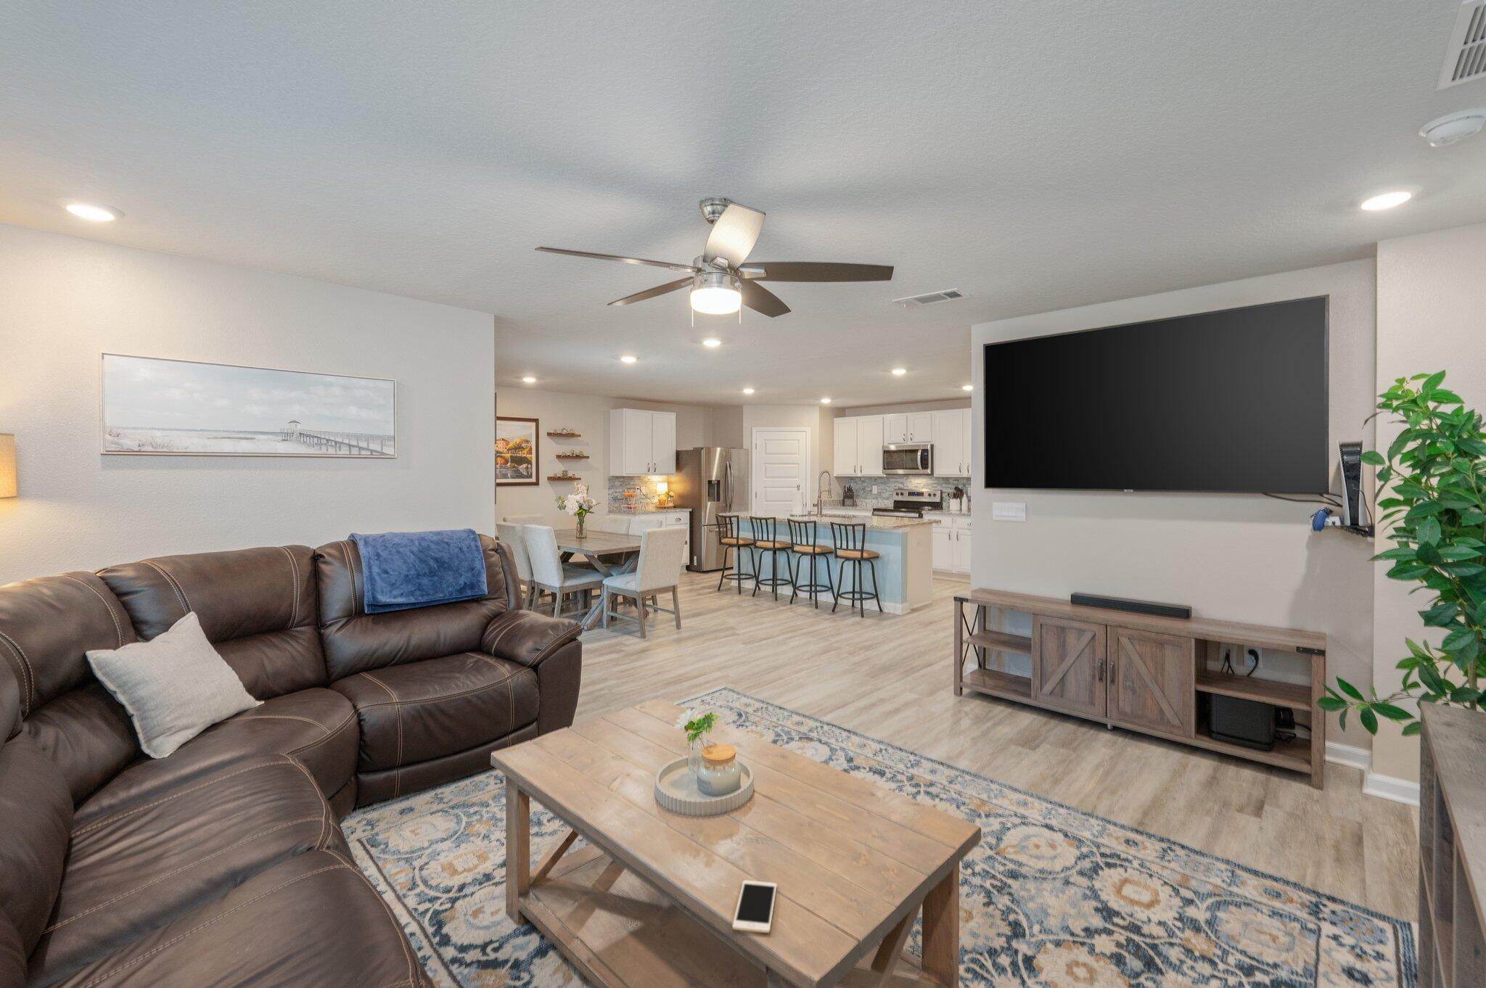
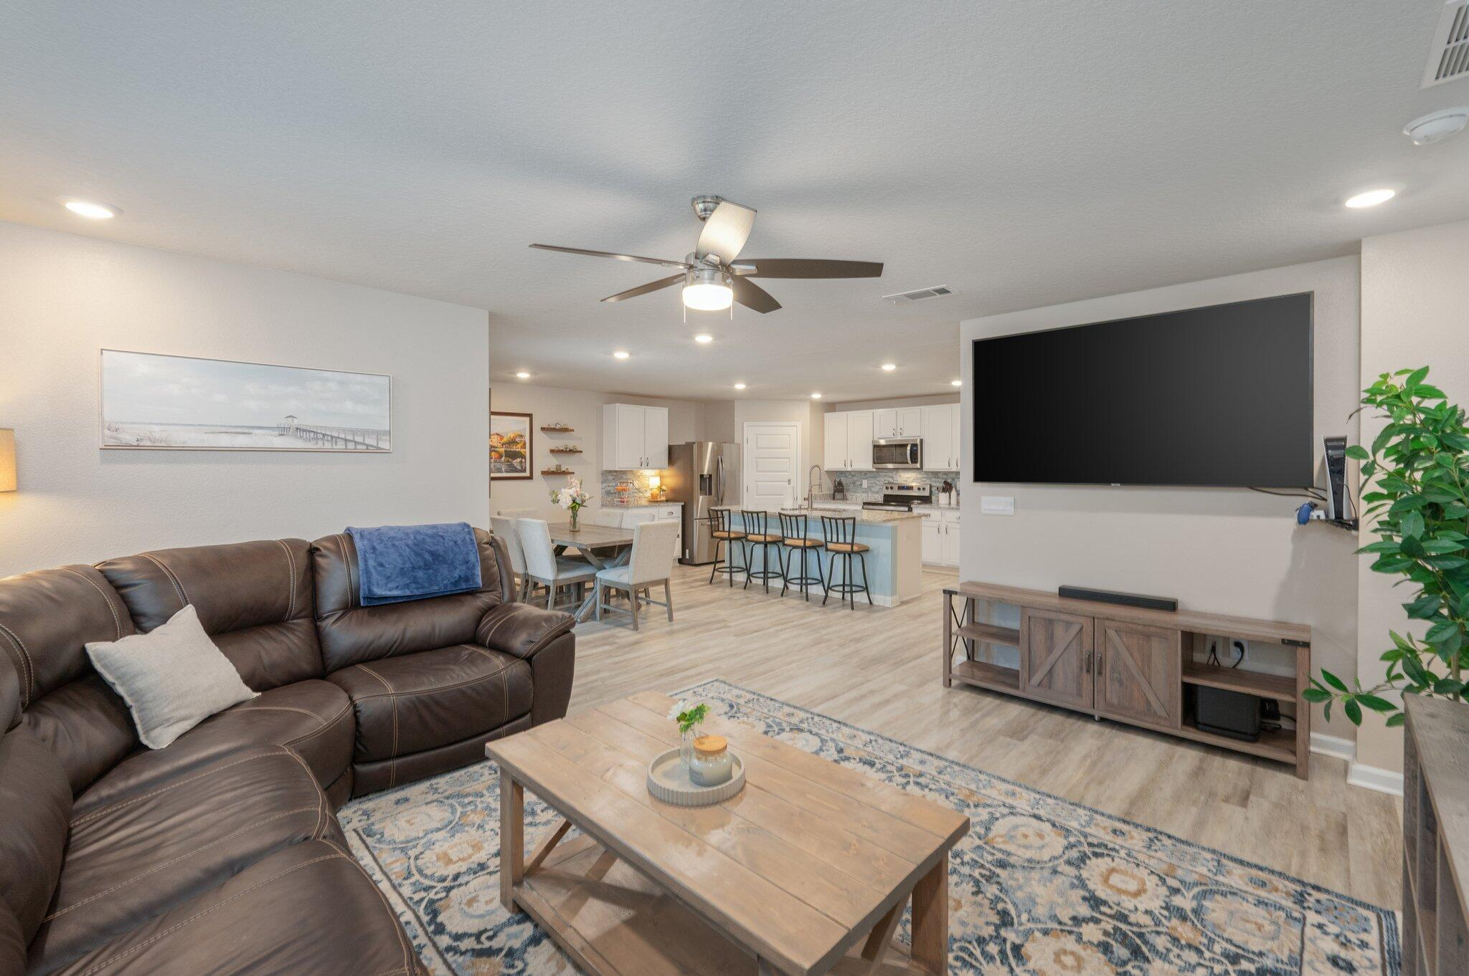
- cell phone [731,879,778,934]
